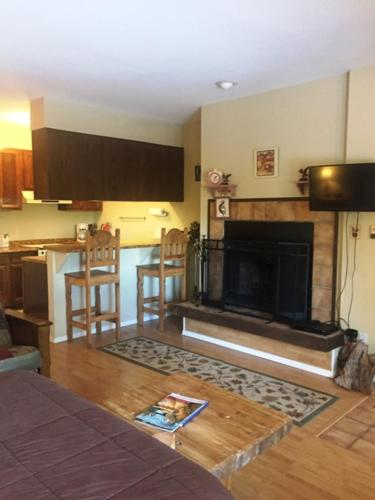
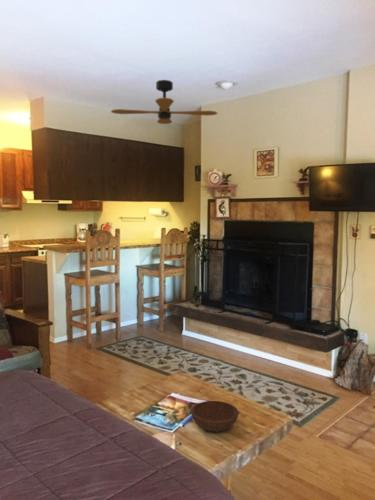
+ ceiling fan [110,79,218,125]
+ bowl [190,400,239,433]
